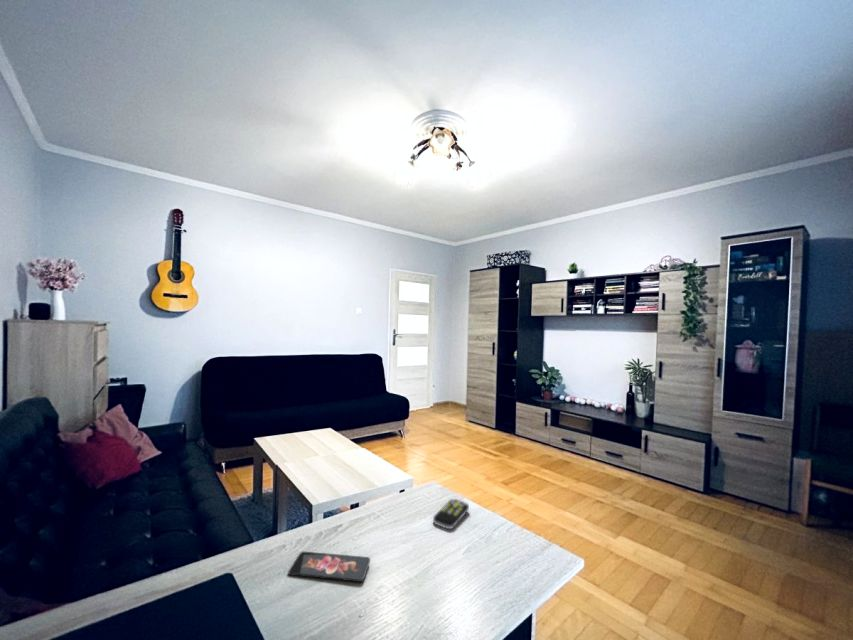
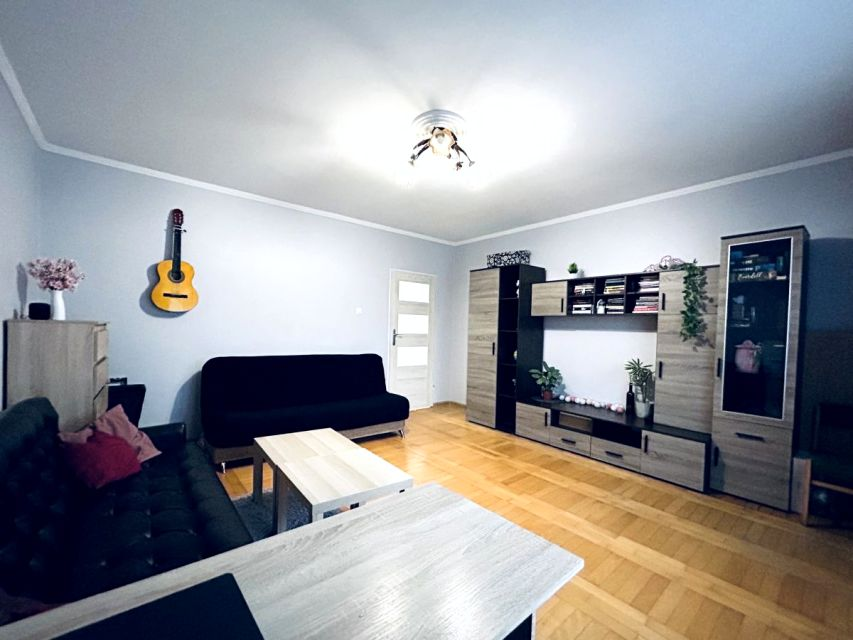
- smartphone [287,551,371,583]
- remote control [432,498,470,530]
